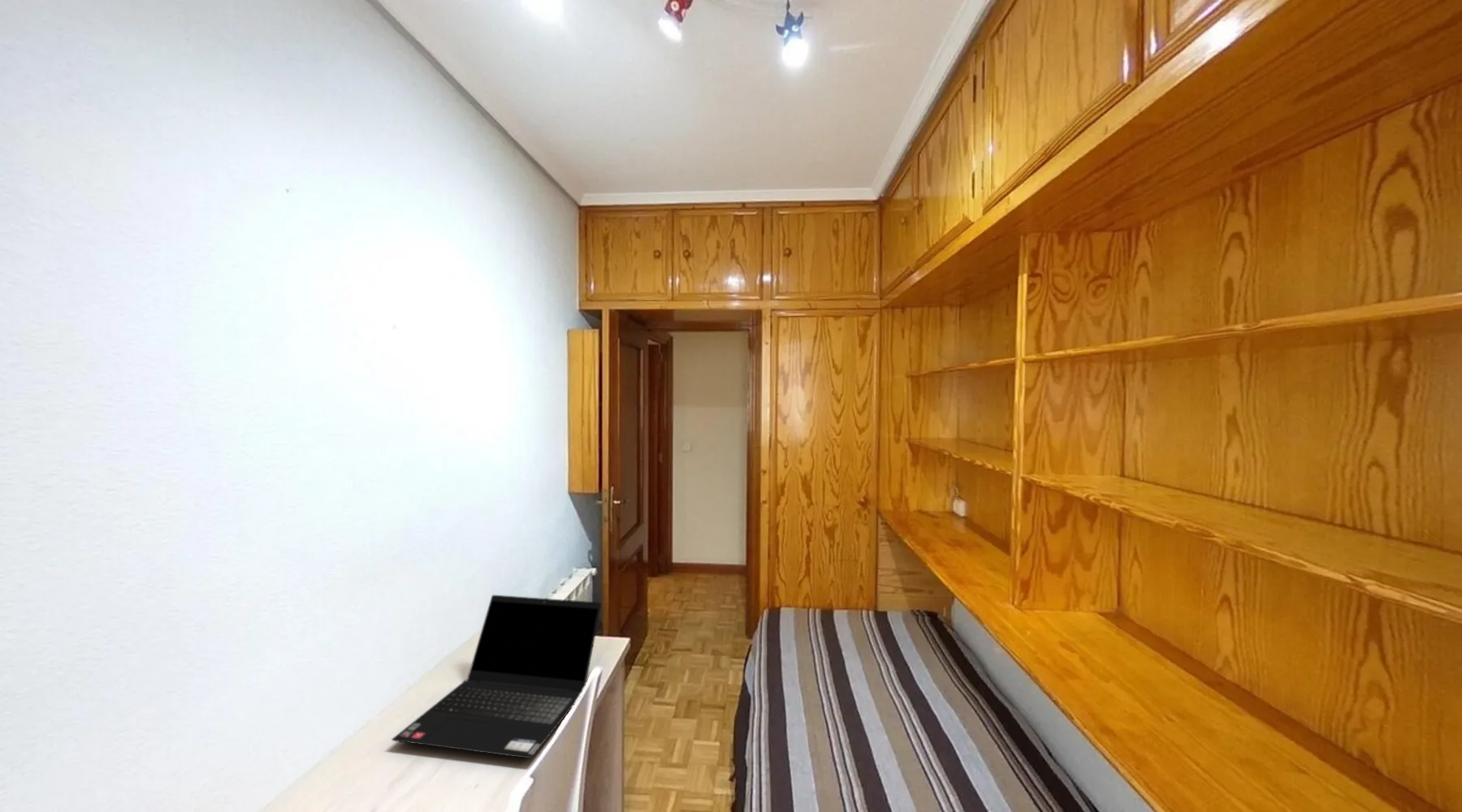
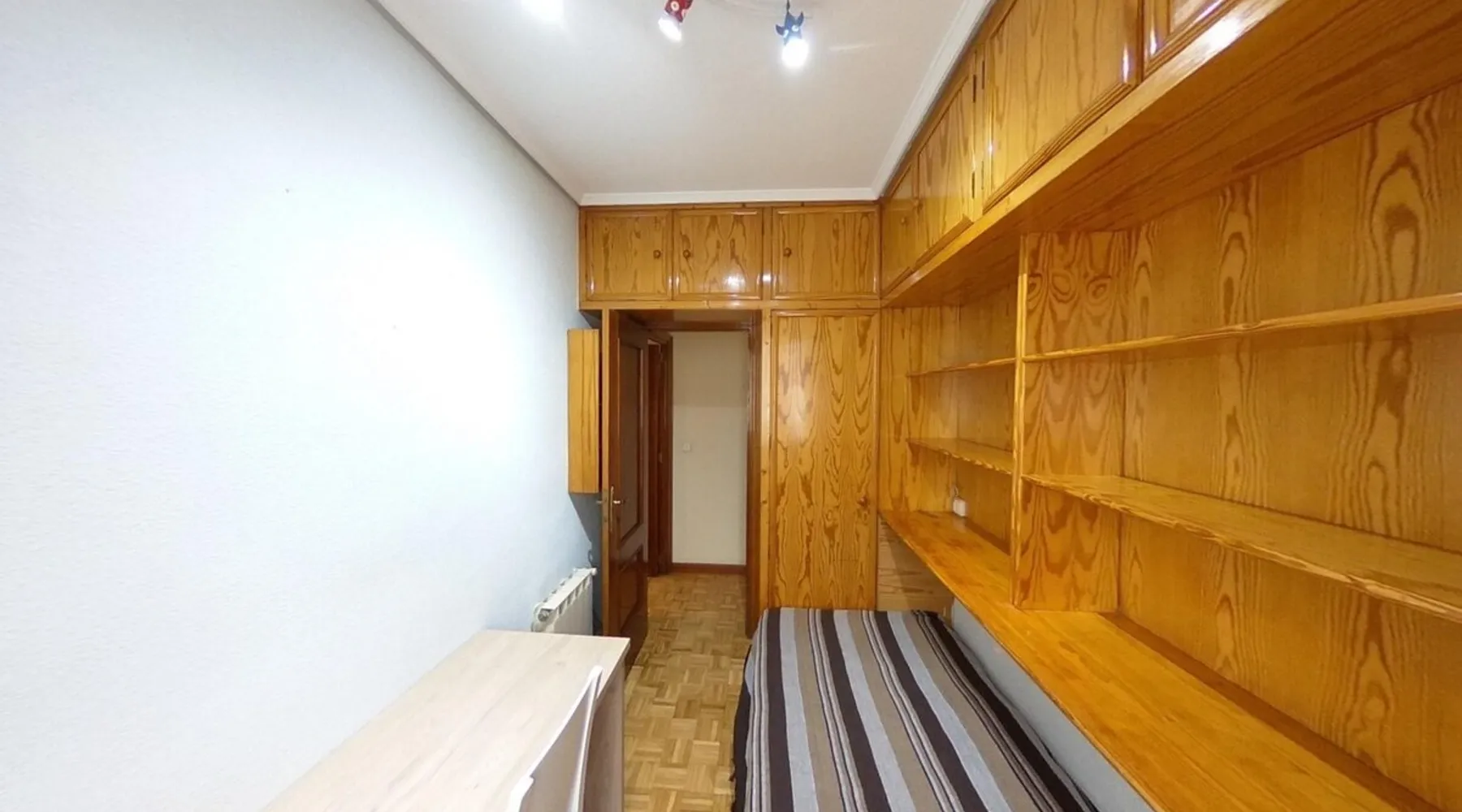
- laptop computer [391,594,602,759]
